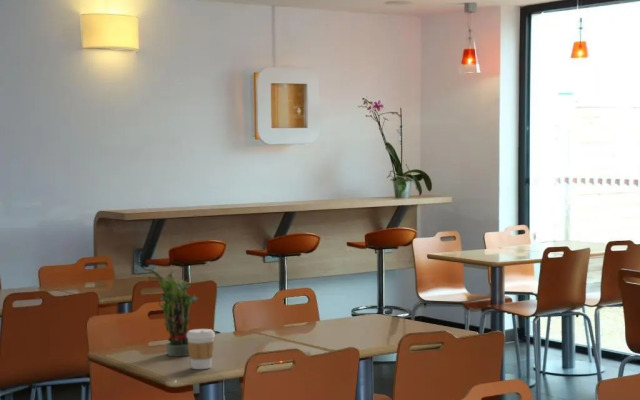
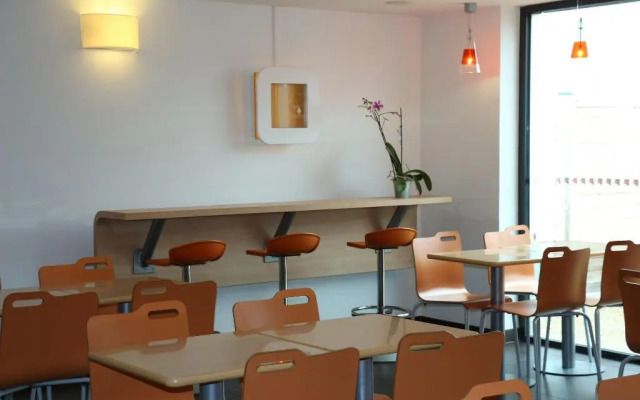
- coffee cup [187,328,216,370]
- potted plant [143,266,200,357]
